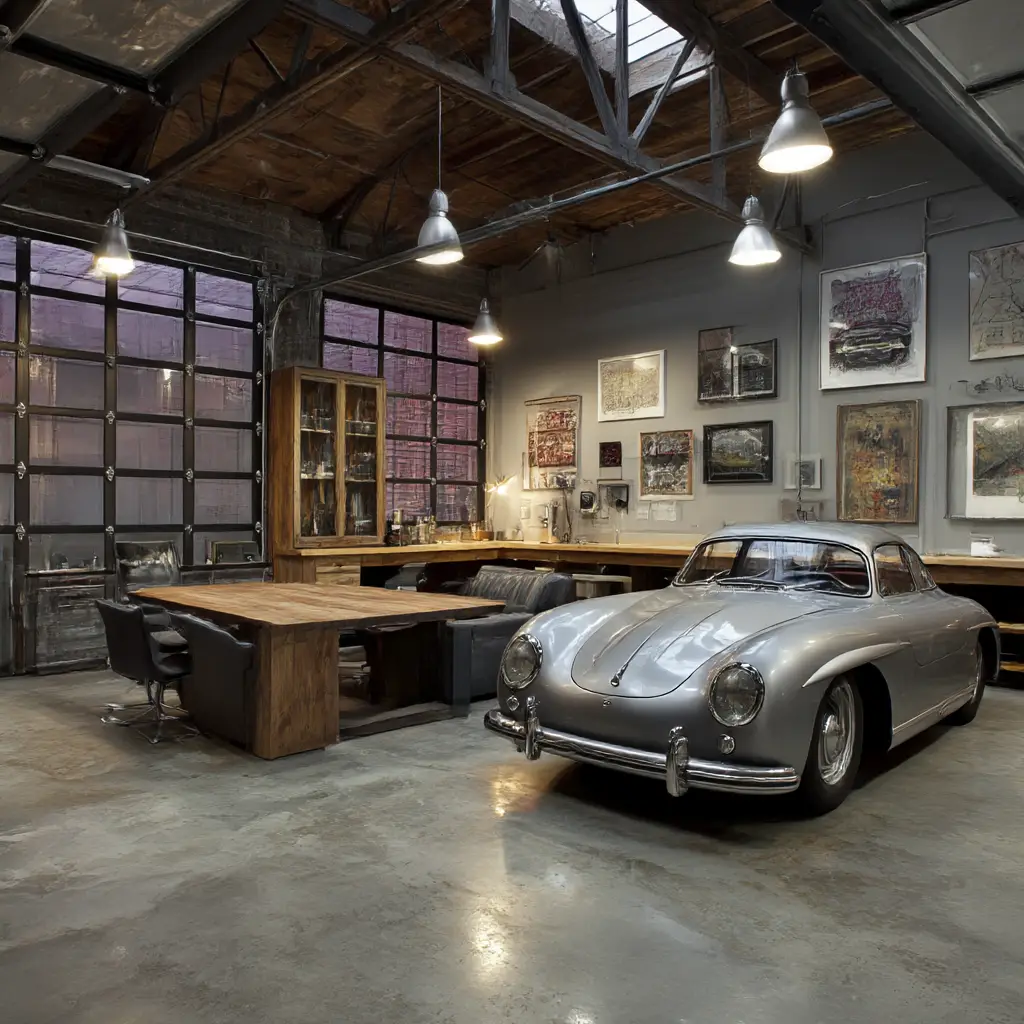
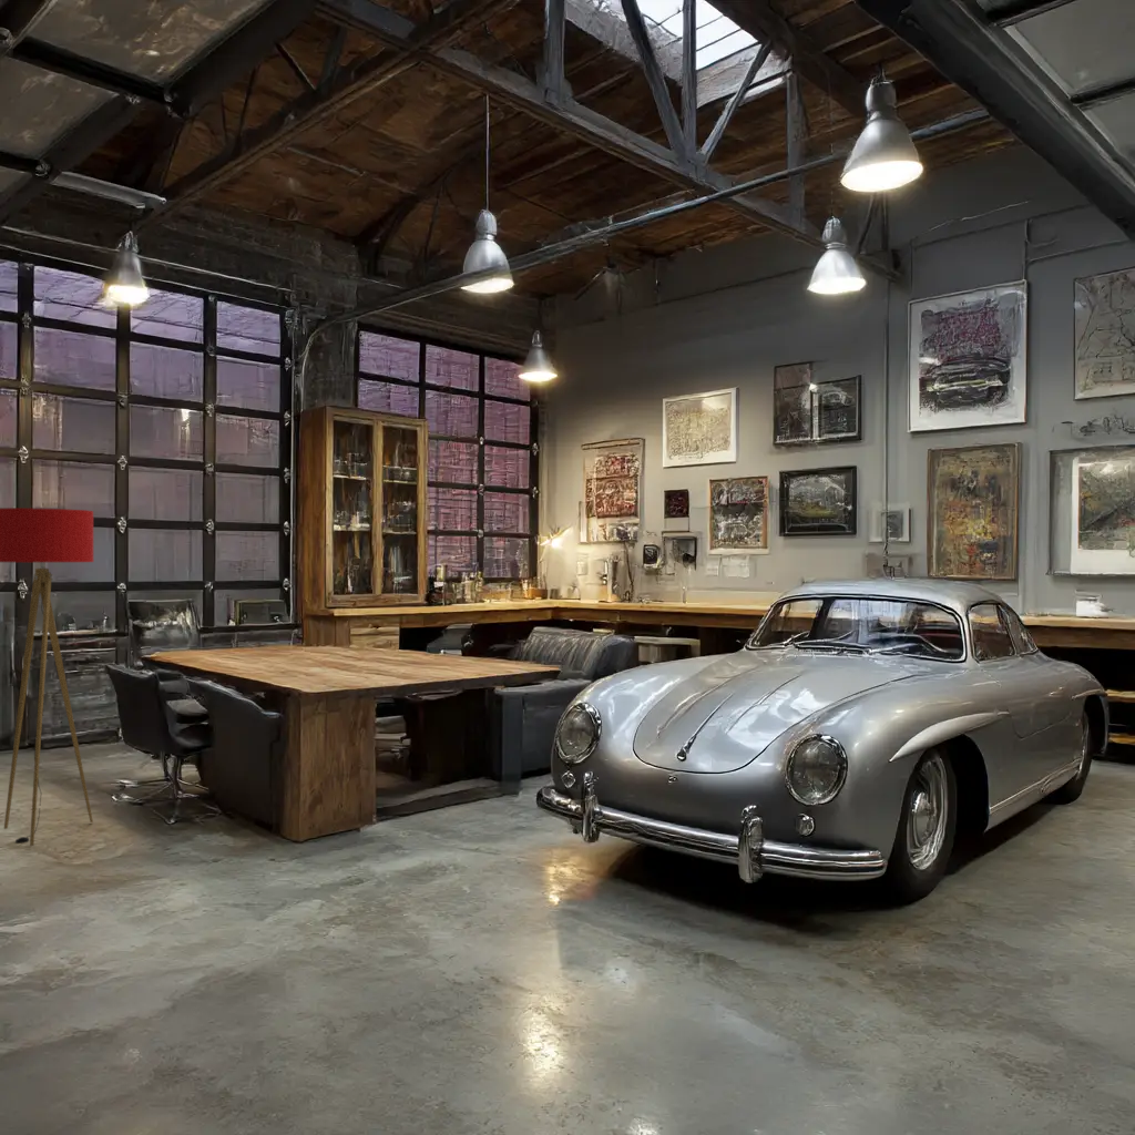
+ floor lamp [0,507,94,847]
